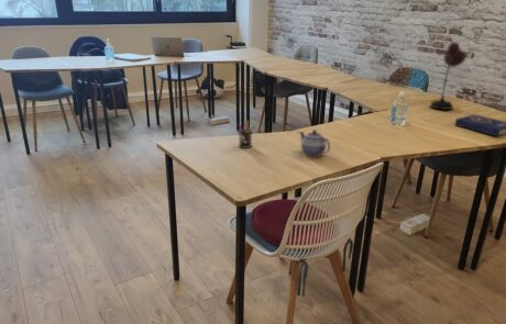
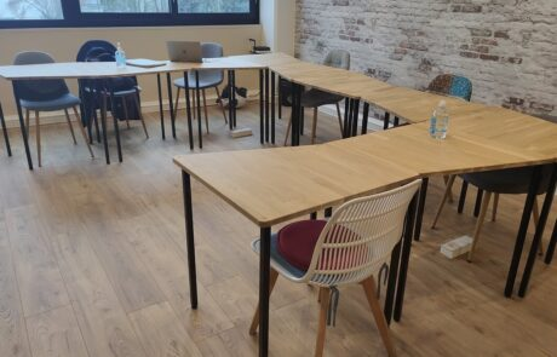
- desk lamp [429,41,466,111]
- teapot [298,129,331,157]
- book [454,113,506,137]
- pen holder [237,120,256,149]
